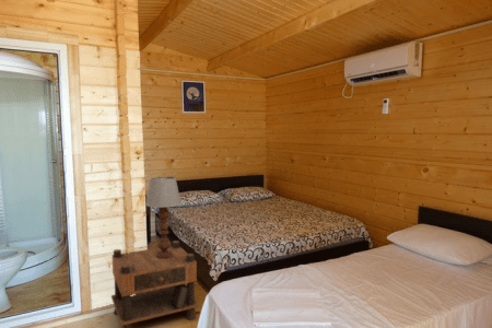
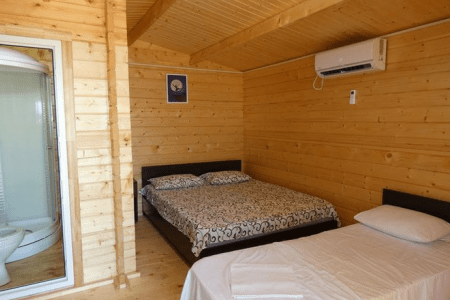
- nightstand [110,239,200,328]
- table lamp [144,176,183,259]
